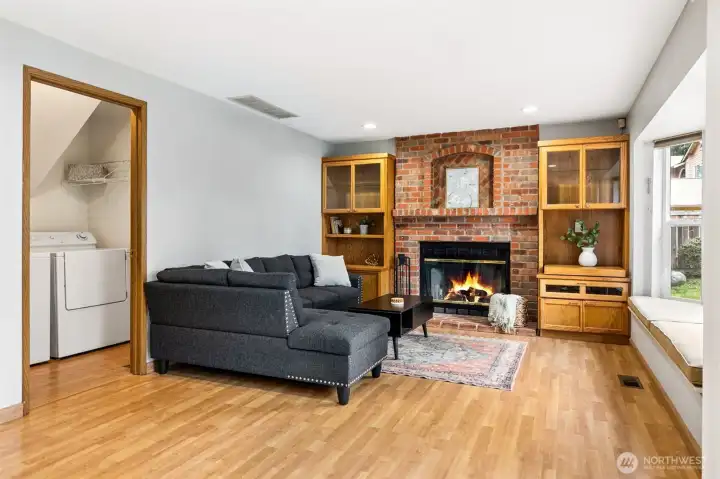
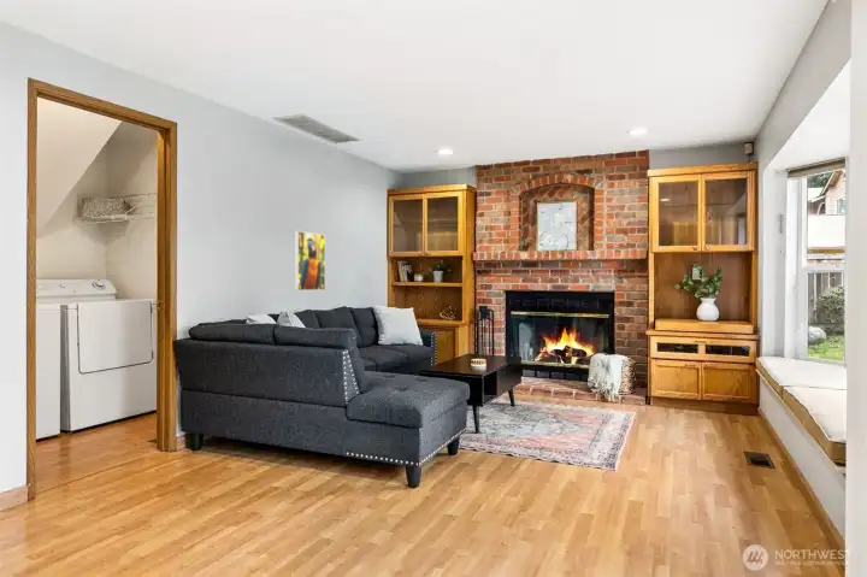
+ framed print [294,230,326,292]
